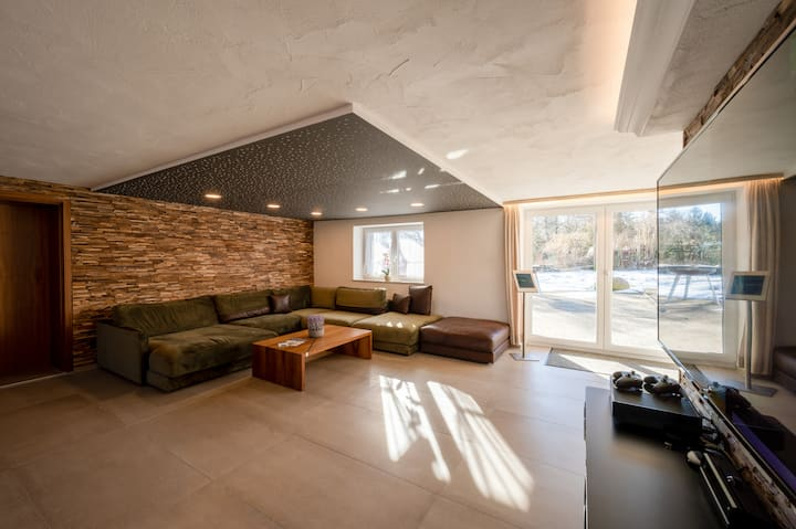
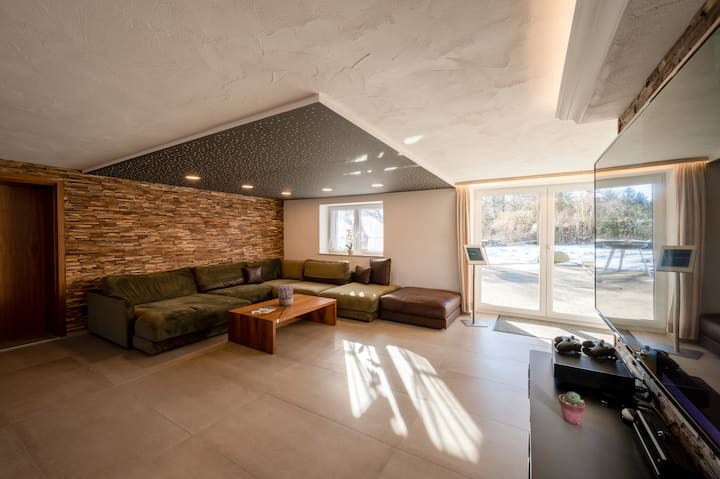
+ potted succulent [558,391,586,425]
